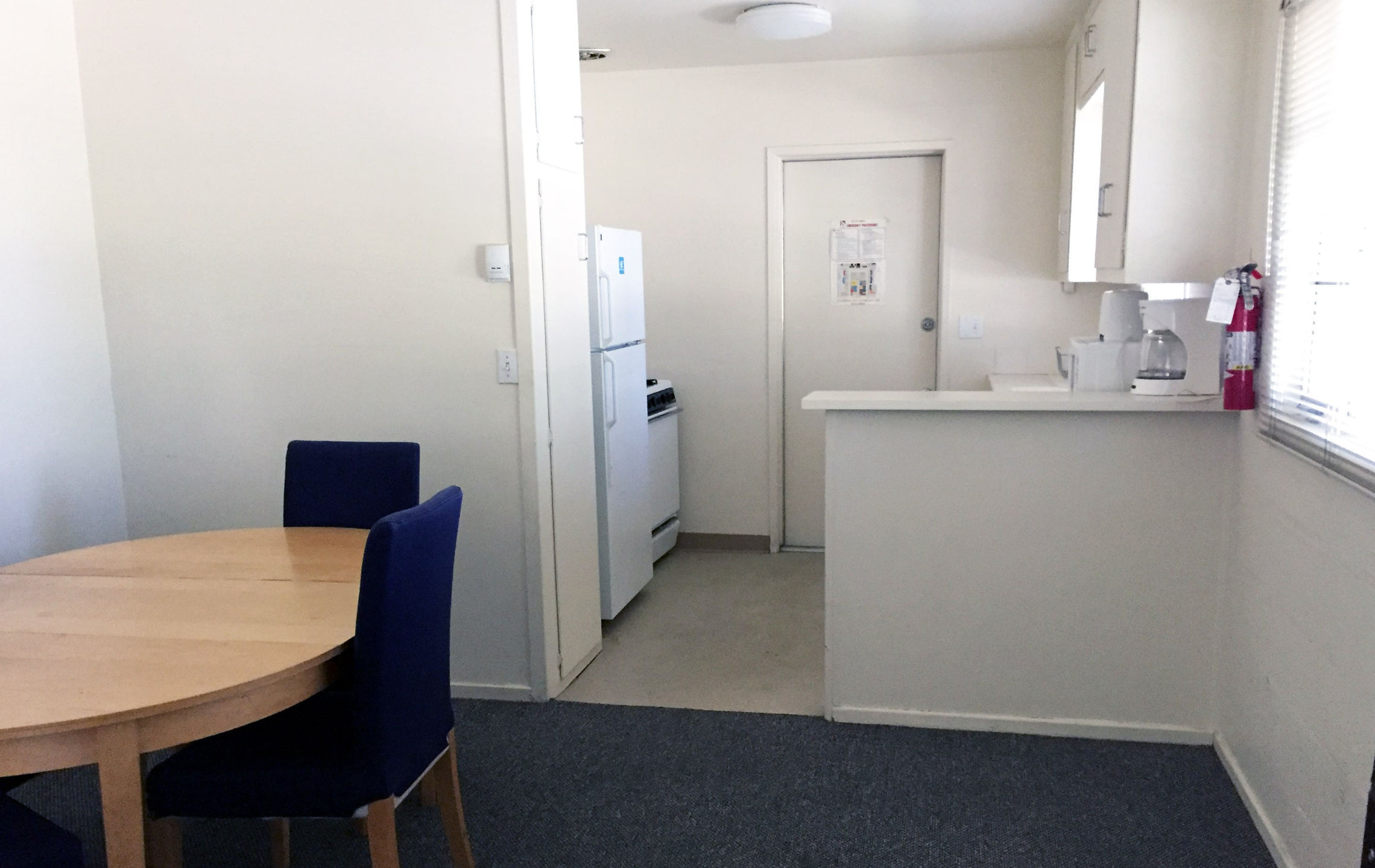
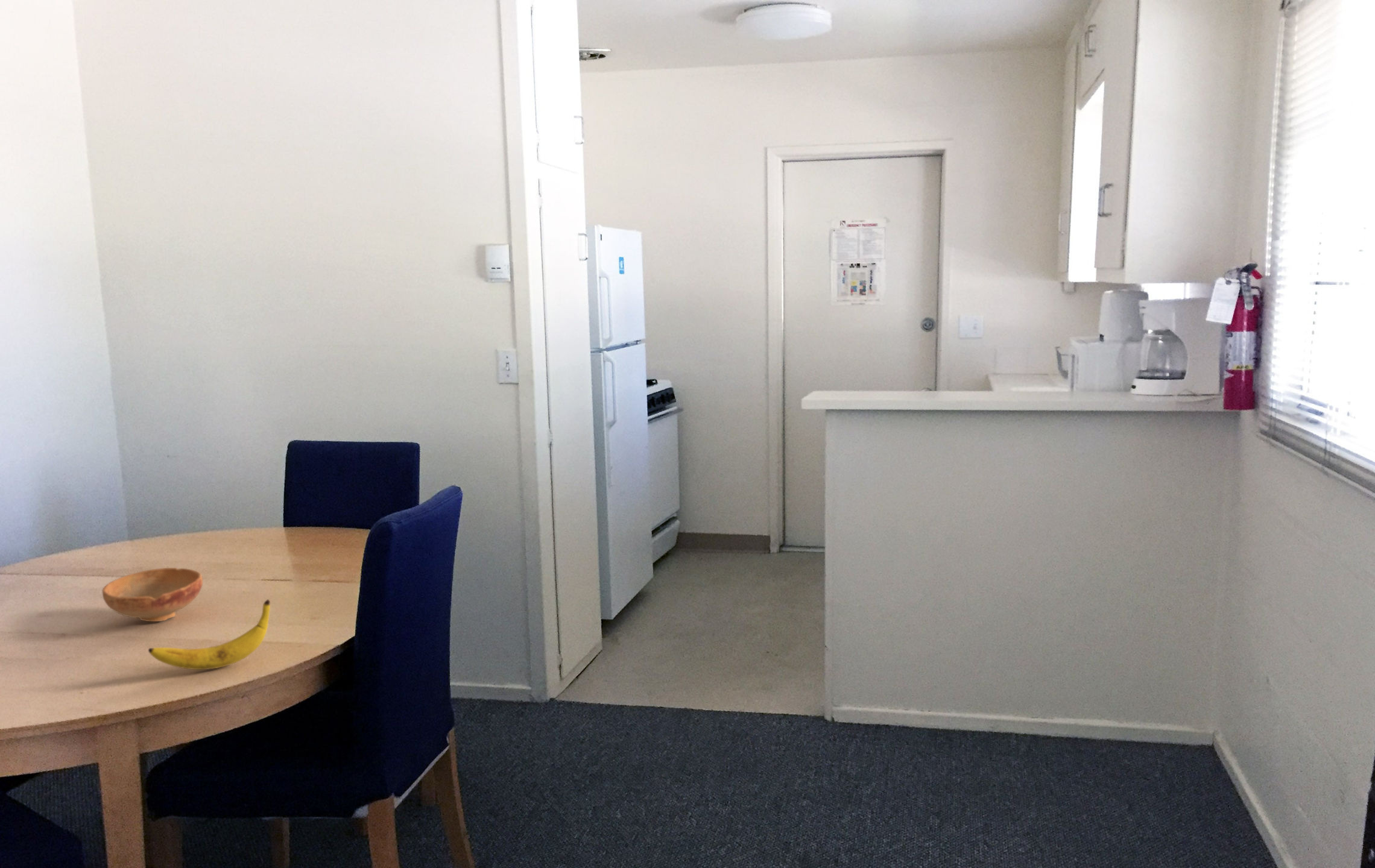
+ bowl [101,567,203,622]
+ banana [148,599,271,670]
